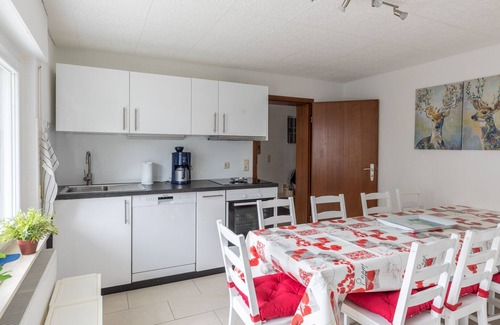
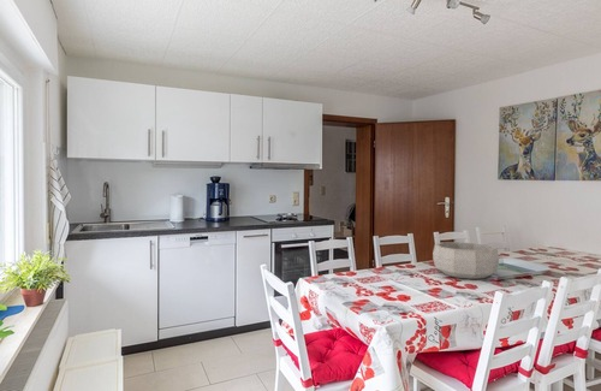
+ decorative bowl [432,241,500,280]
